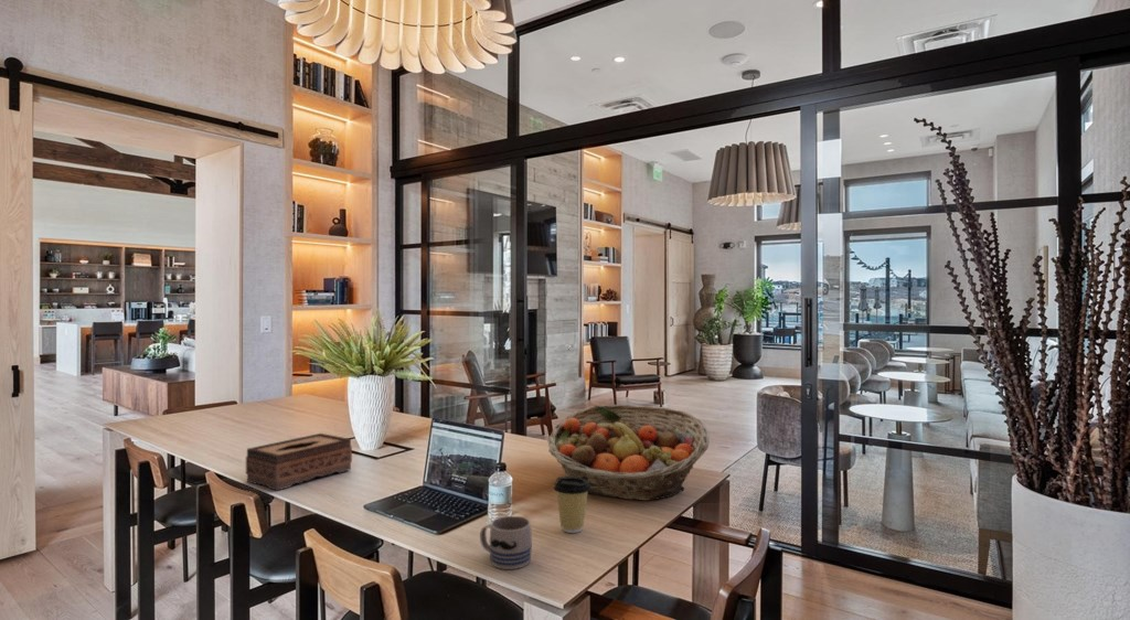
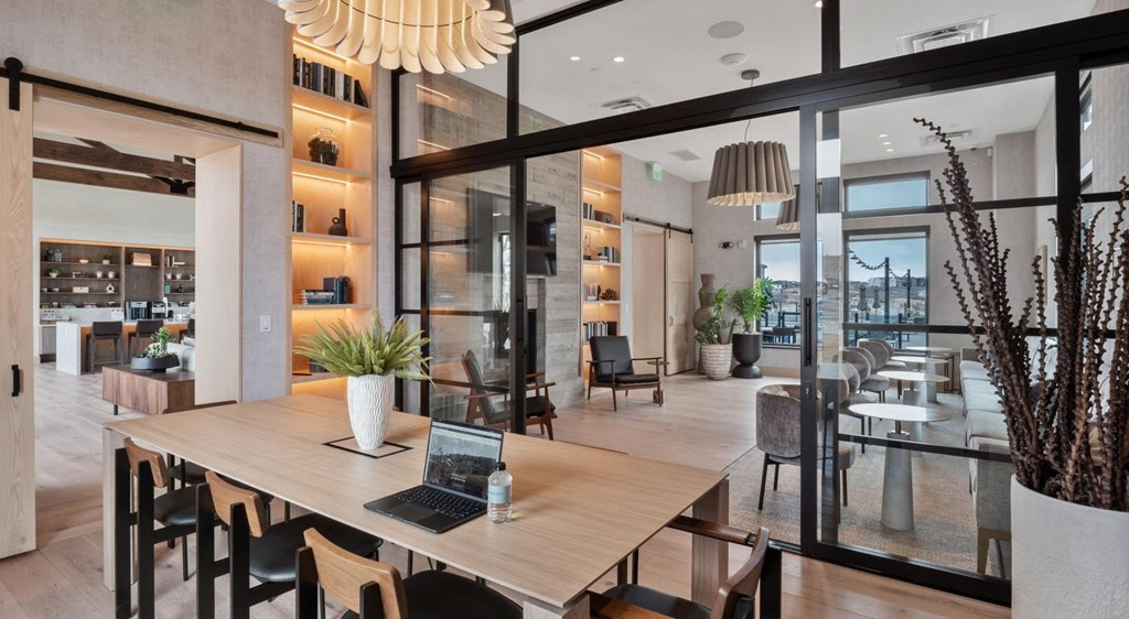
- coffee cup [553,475,590,534]
- tissue box [245,432,353,492]
- fruit basket [546,404,711,502]
- mug [479,515,533,570]
